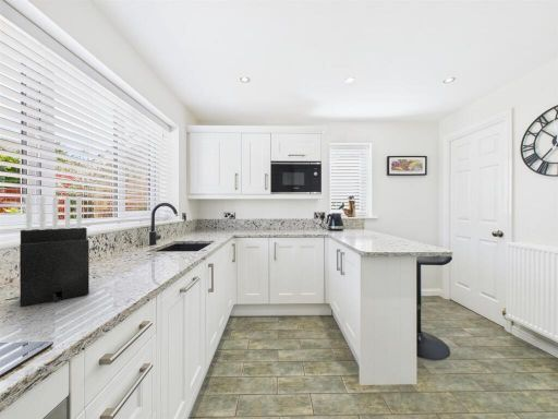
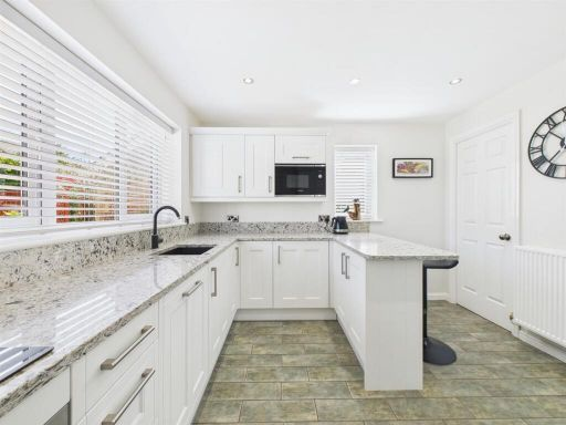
- knife block [19,194,90,308]
